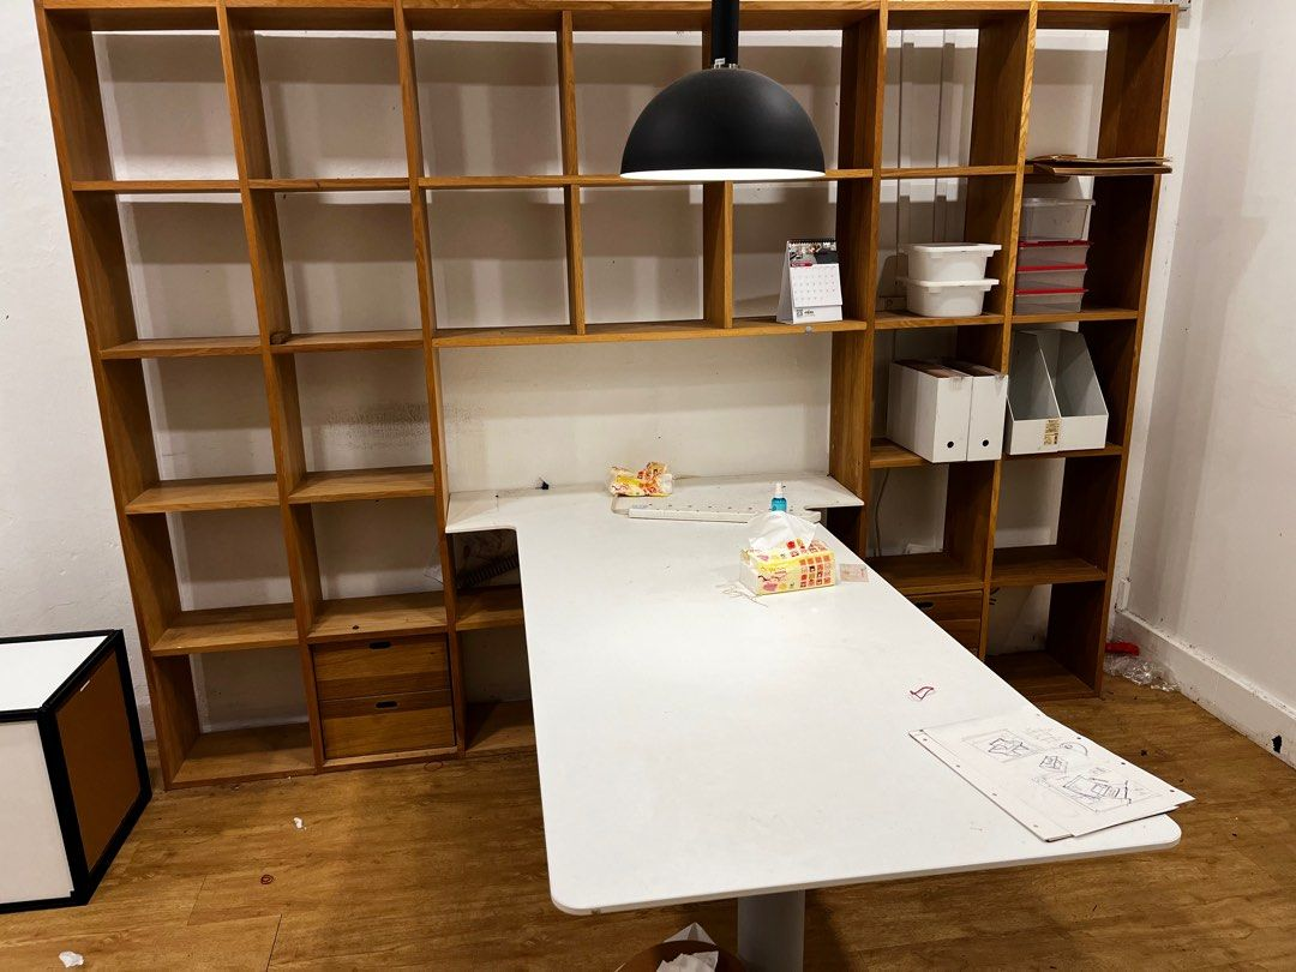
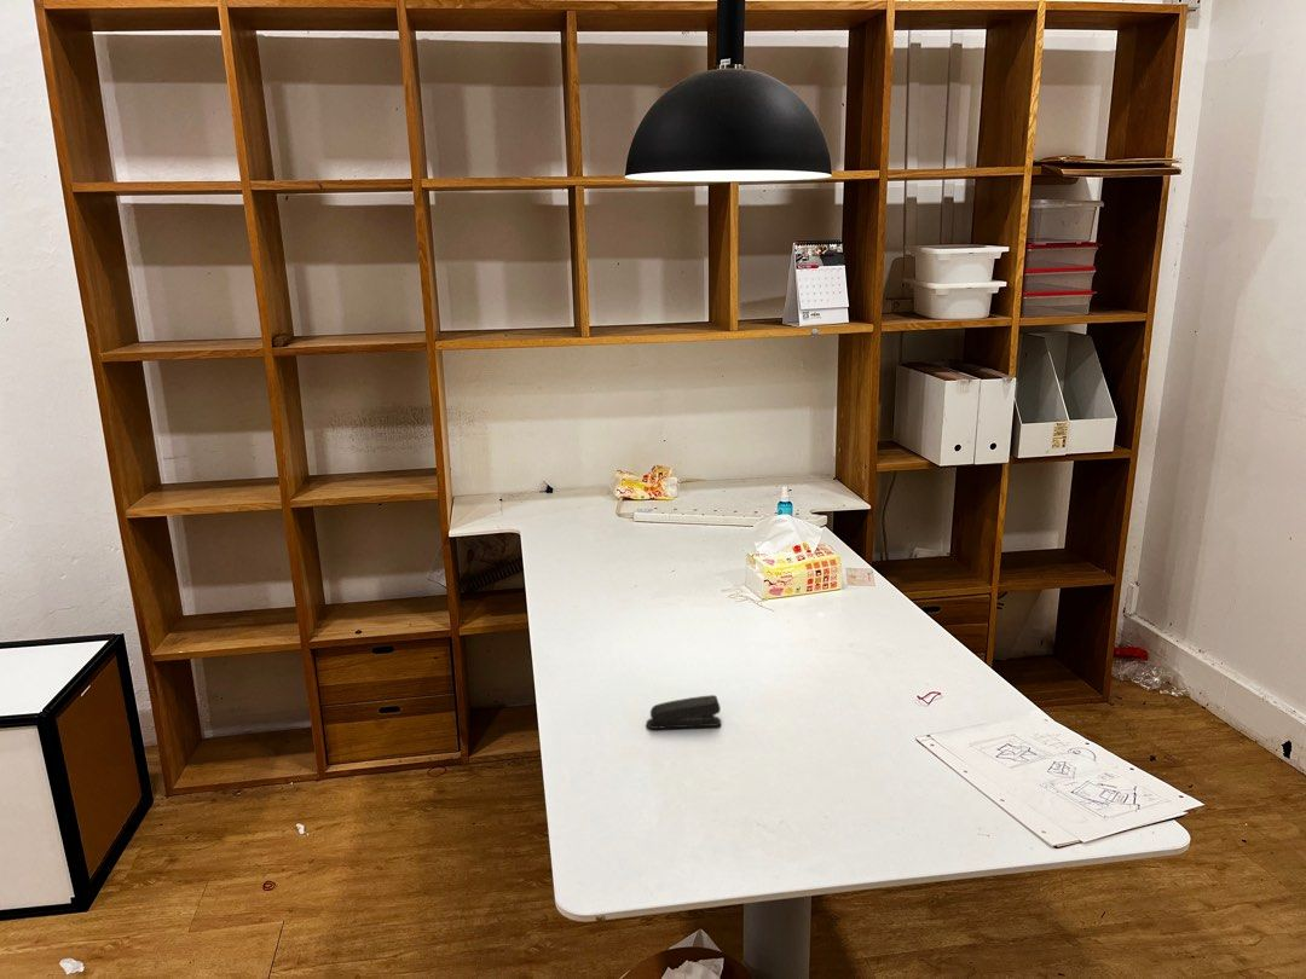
+ stapler [645,694,723,730]
